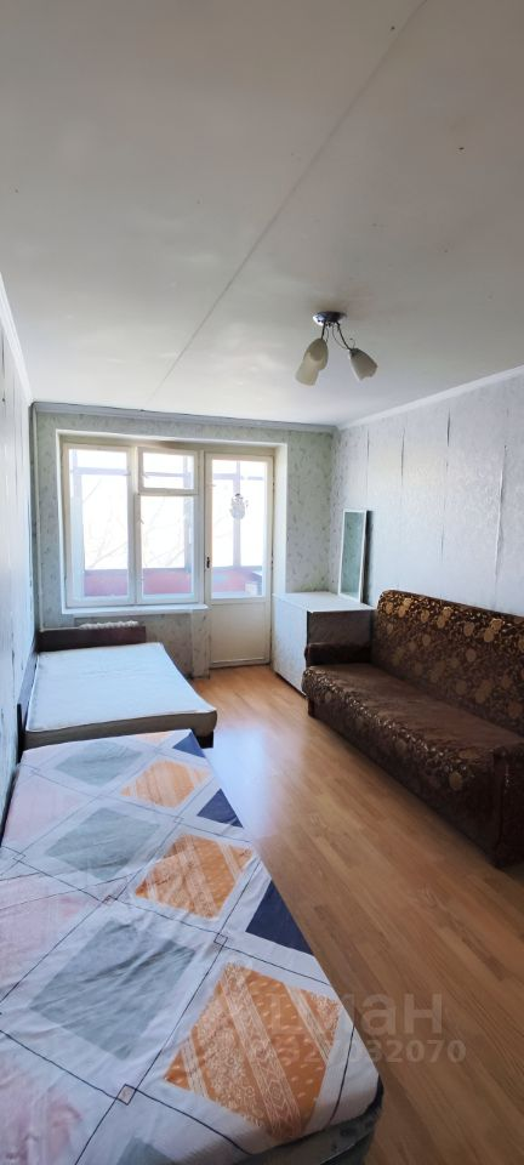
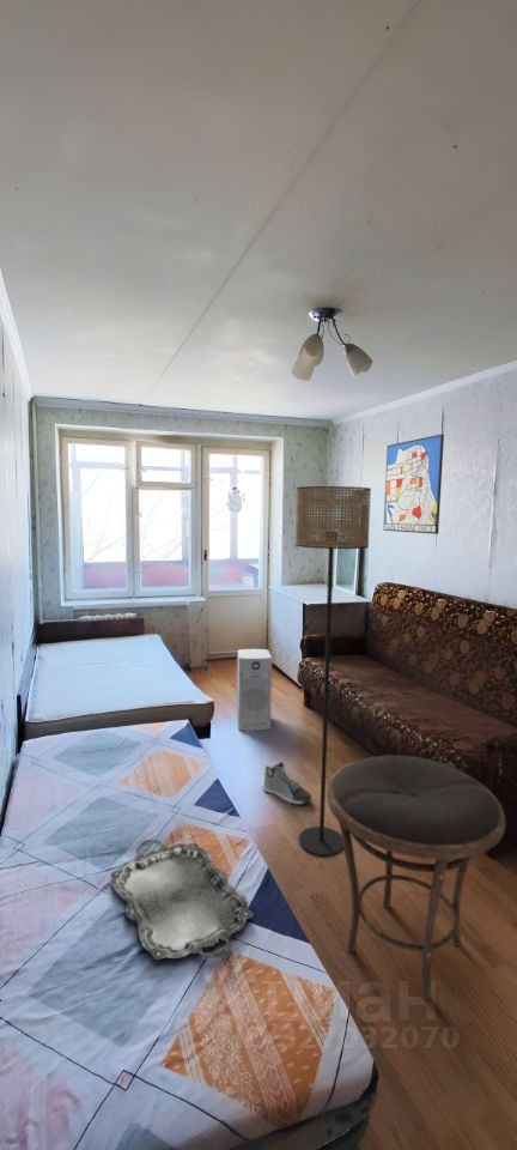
+ wall art [382,432,445,535]
+ serving tray [110,839,255,961]
+ air purifier [236,648,273,732]
+ floor lamp [293,485,372,857]
+ side table [326,753,506,1001]
+ sneaker [261,761,312,806]
